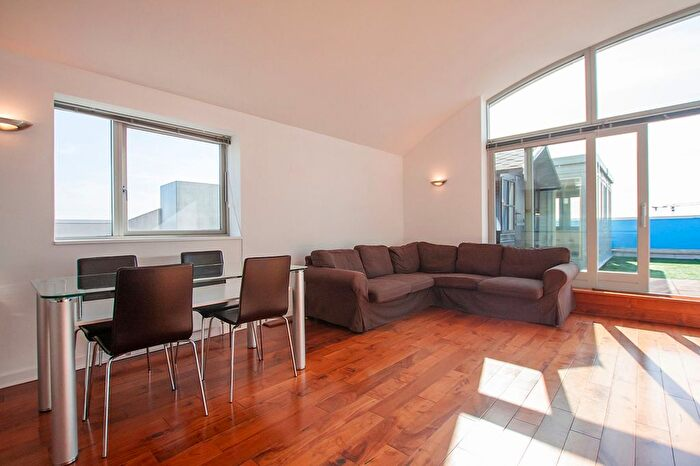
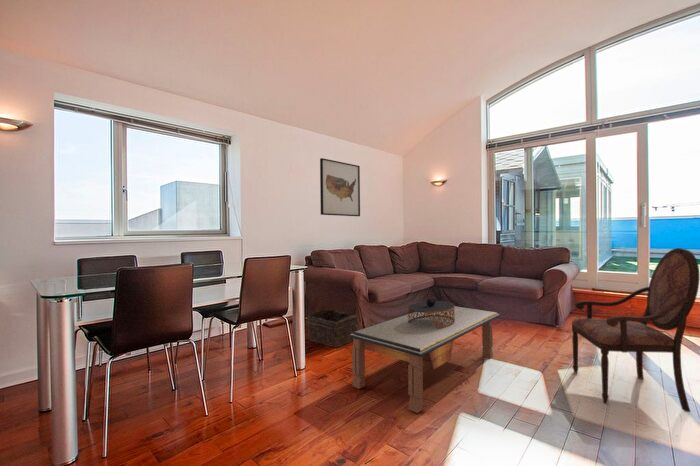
+ basket [306,308,358,348]
+ wall art [319,157,361,217]
+ coffee table [348,305,502,414]
+ armchair [570,247,700,413]
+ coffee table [407,296,455,329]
